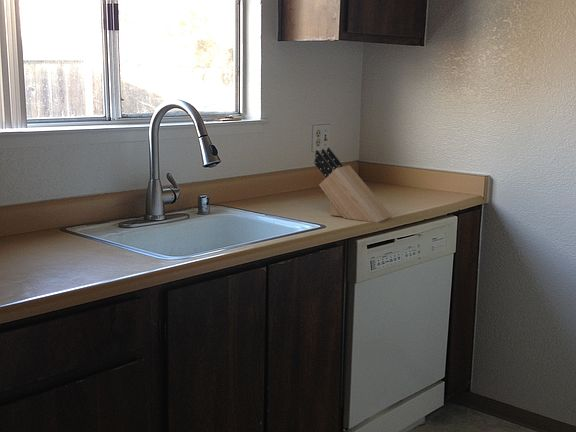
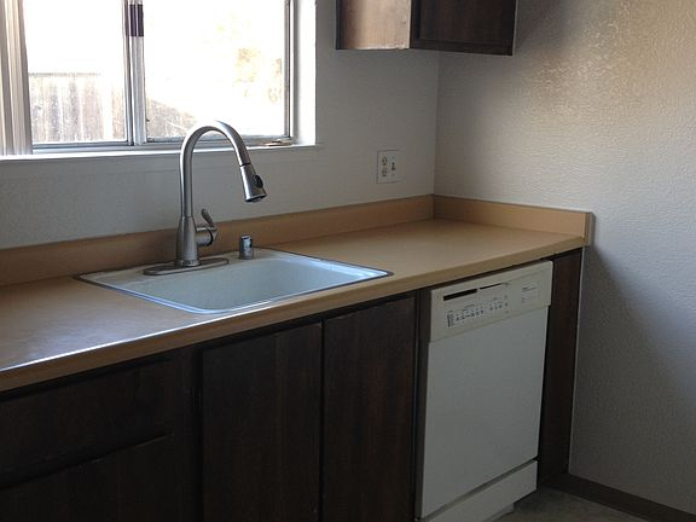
- knife block [313,147,393,224]
